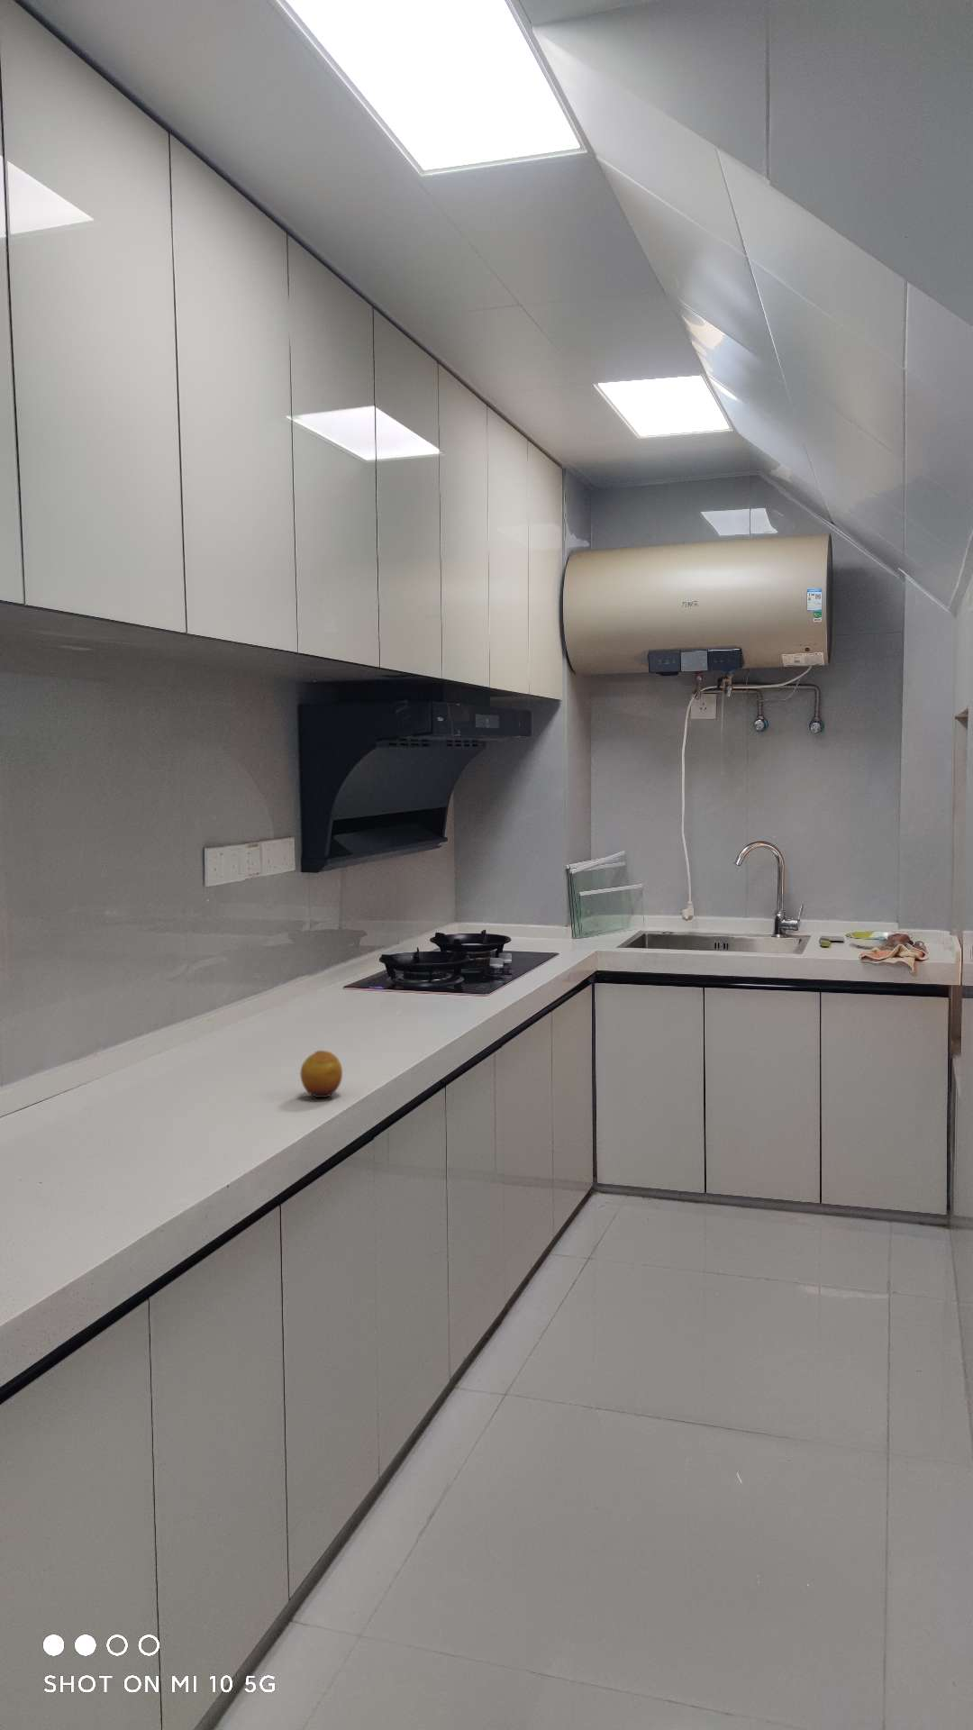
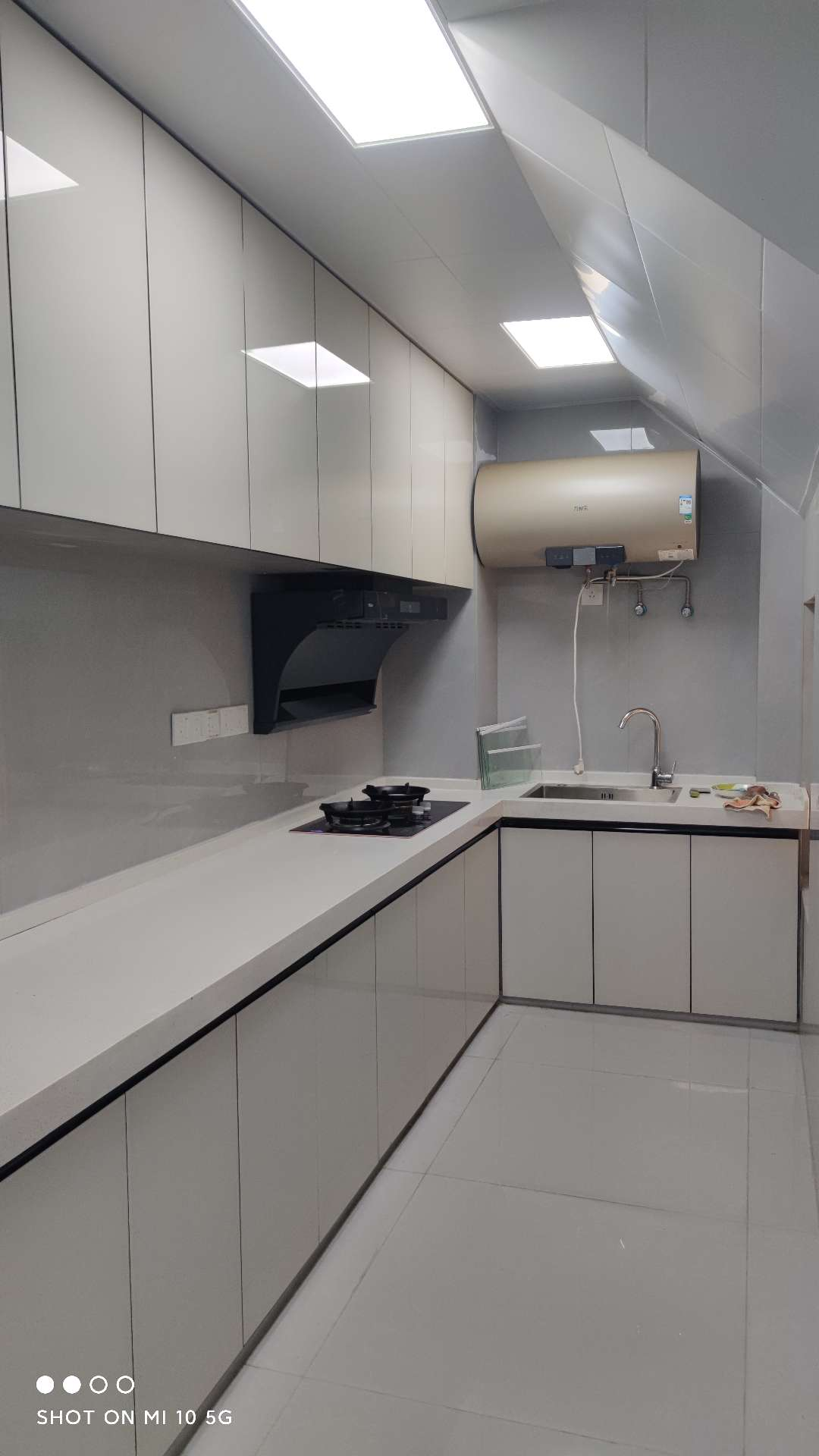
- fruit [299,1049,343,1098]
